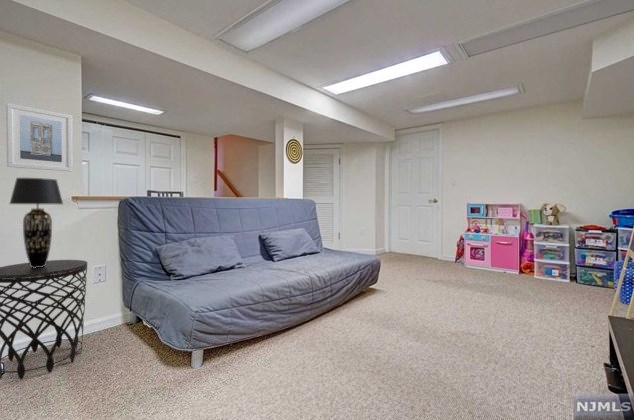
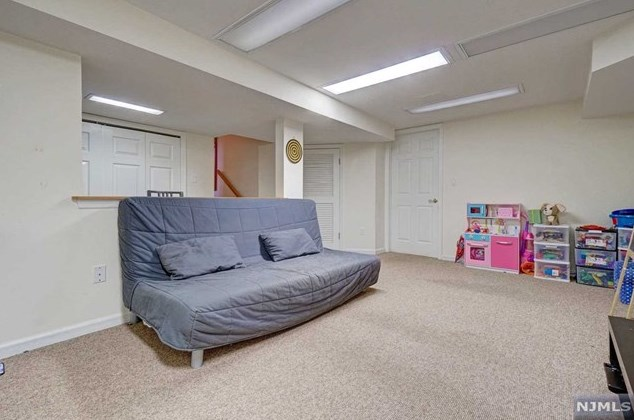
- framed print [5,102,74,173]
- table lamp [9,177,64,268]
- side table [0,259,88,380]
